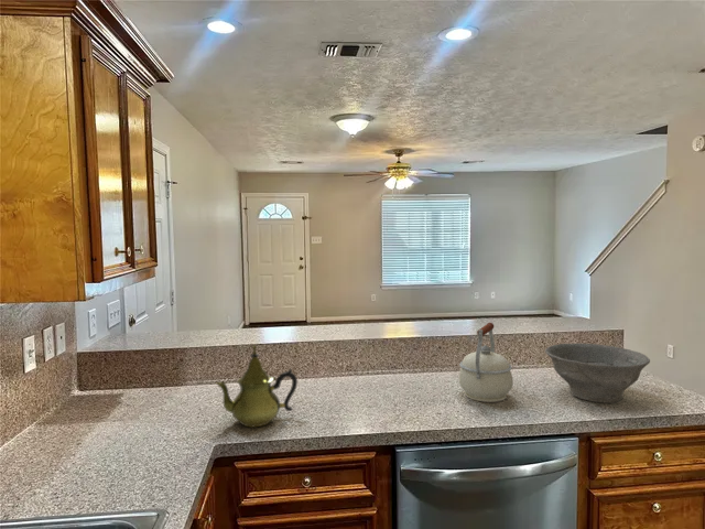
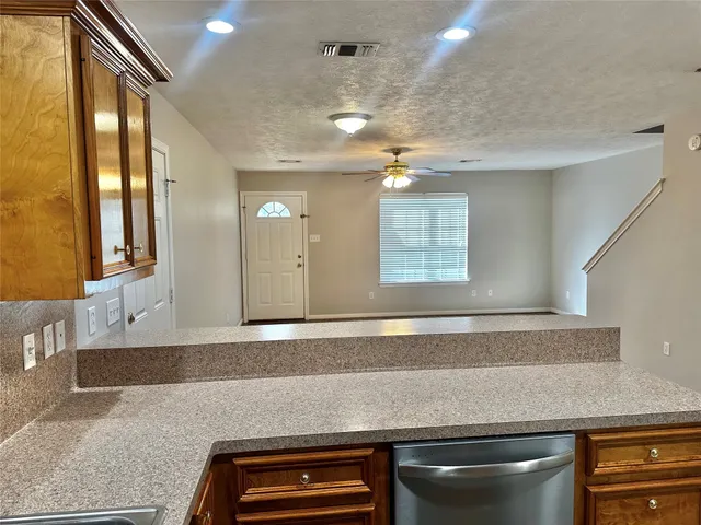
- teapot [215,345,299,428]
- bowl [544,343,651,403]
- kettle [457,322,514,403]
